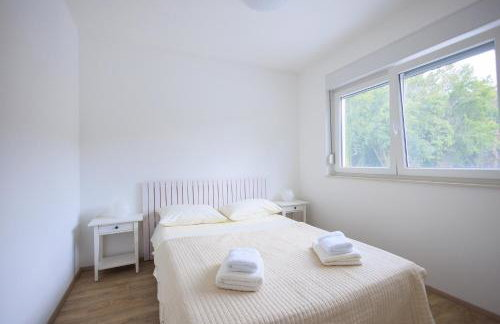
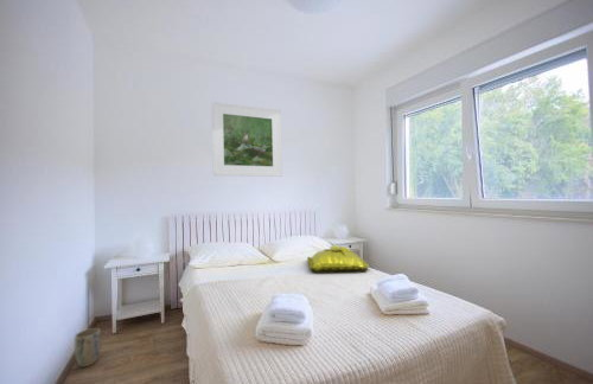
+ plant pot [74,327,102,369]
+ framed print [211,101,283,178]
+ cushion [306,244,370,273]
